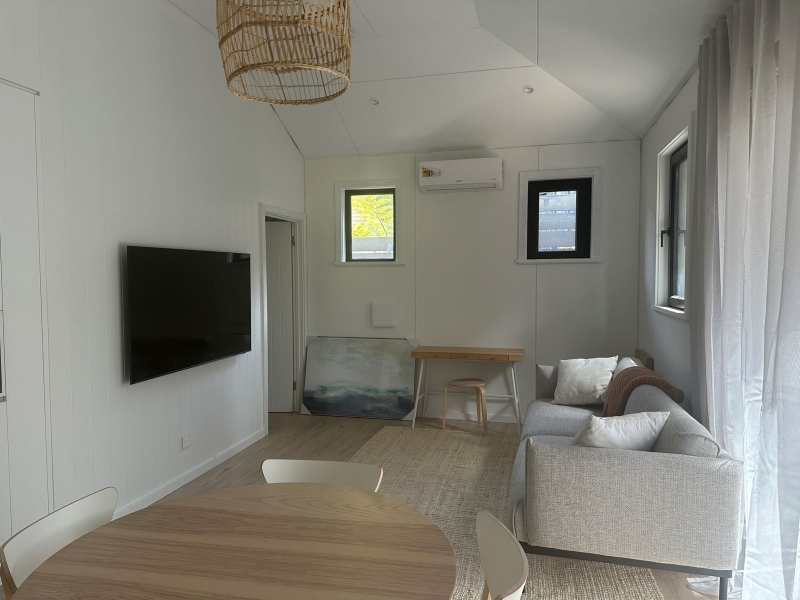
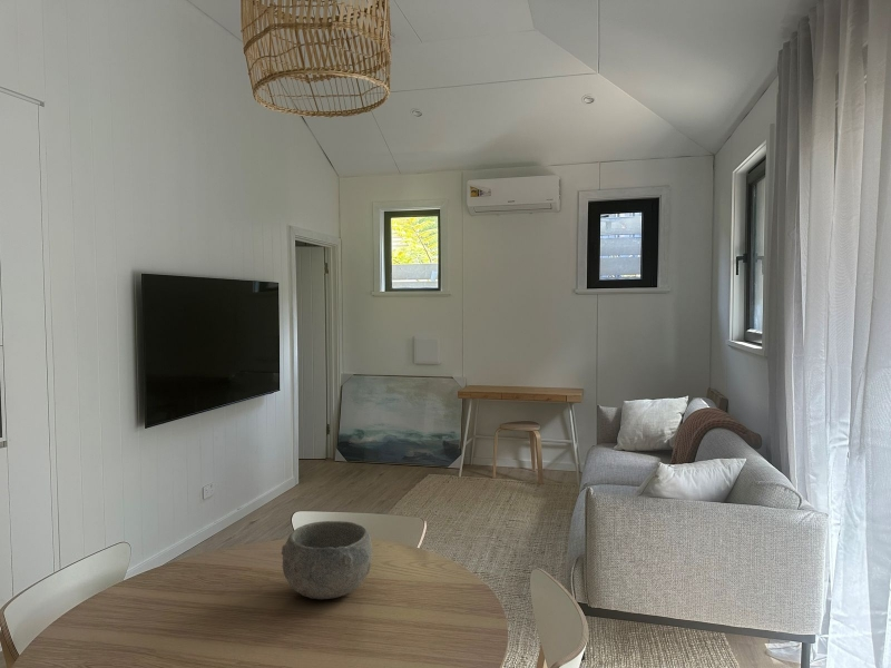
+ bowl [281,520,373,600]
